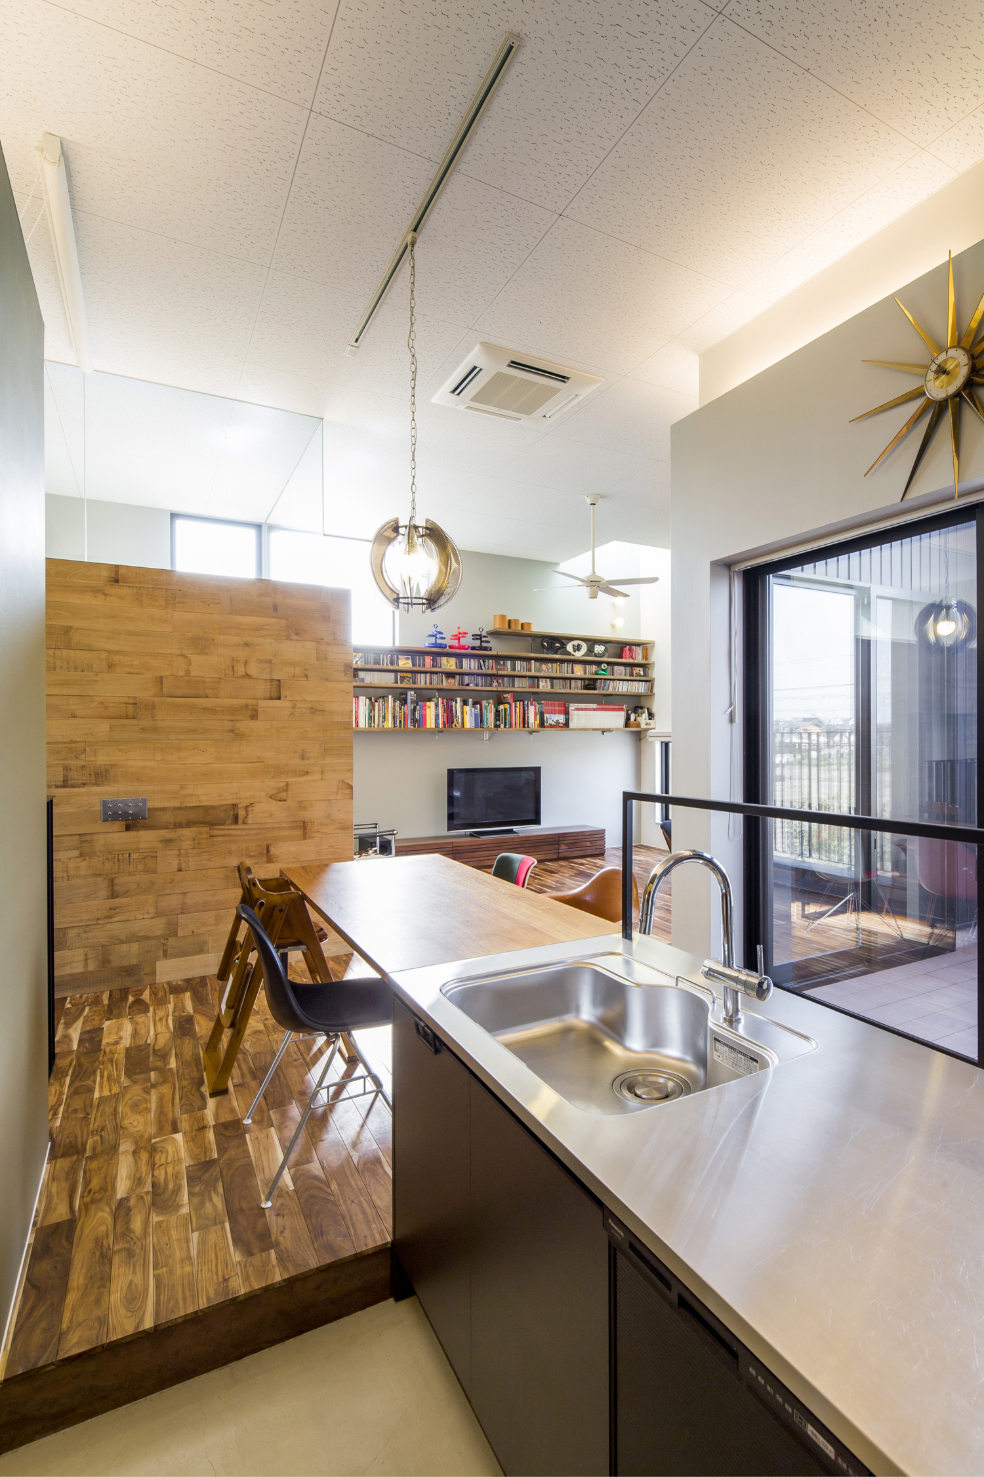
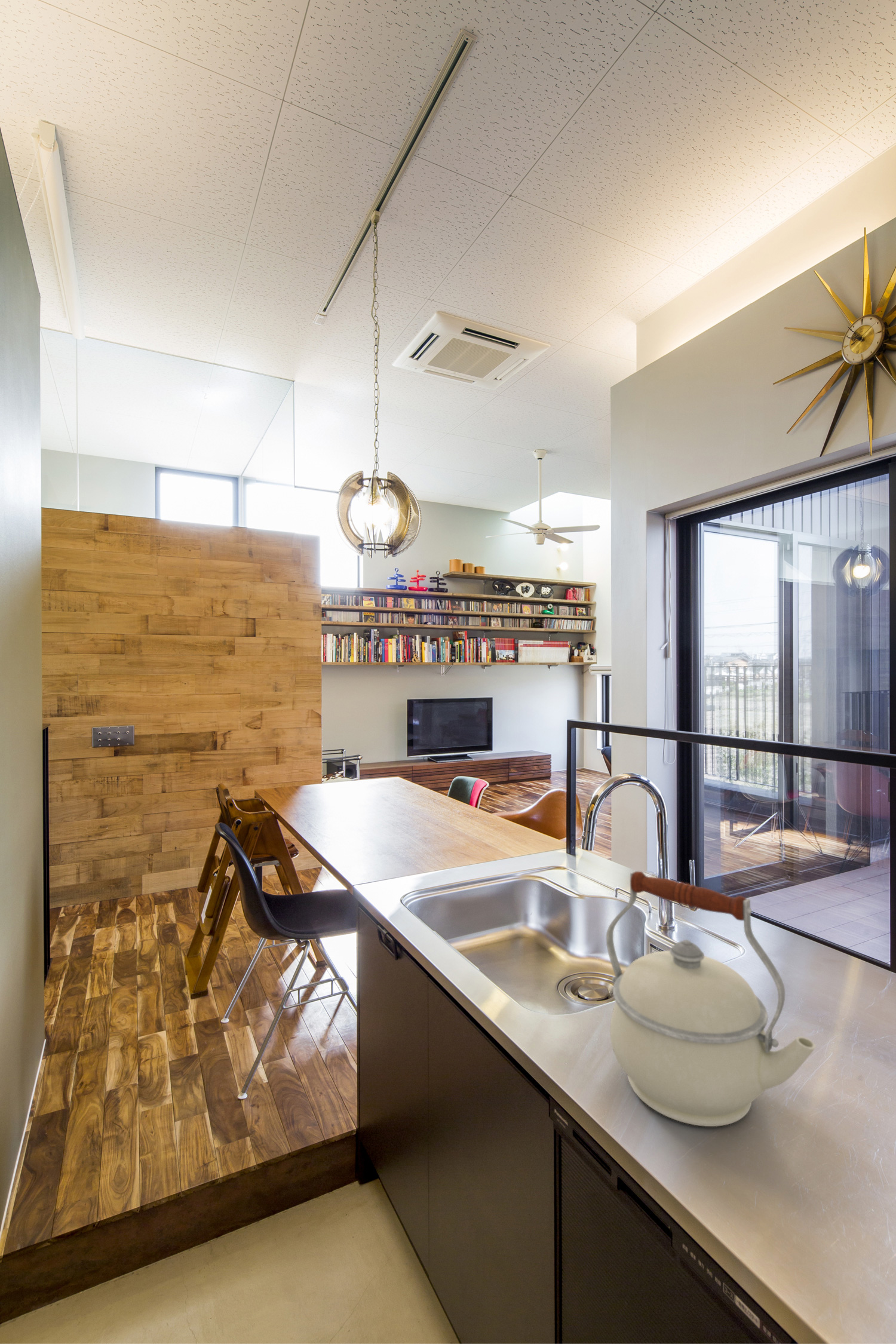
+ kettle [606,870,817,1127]
